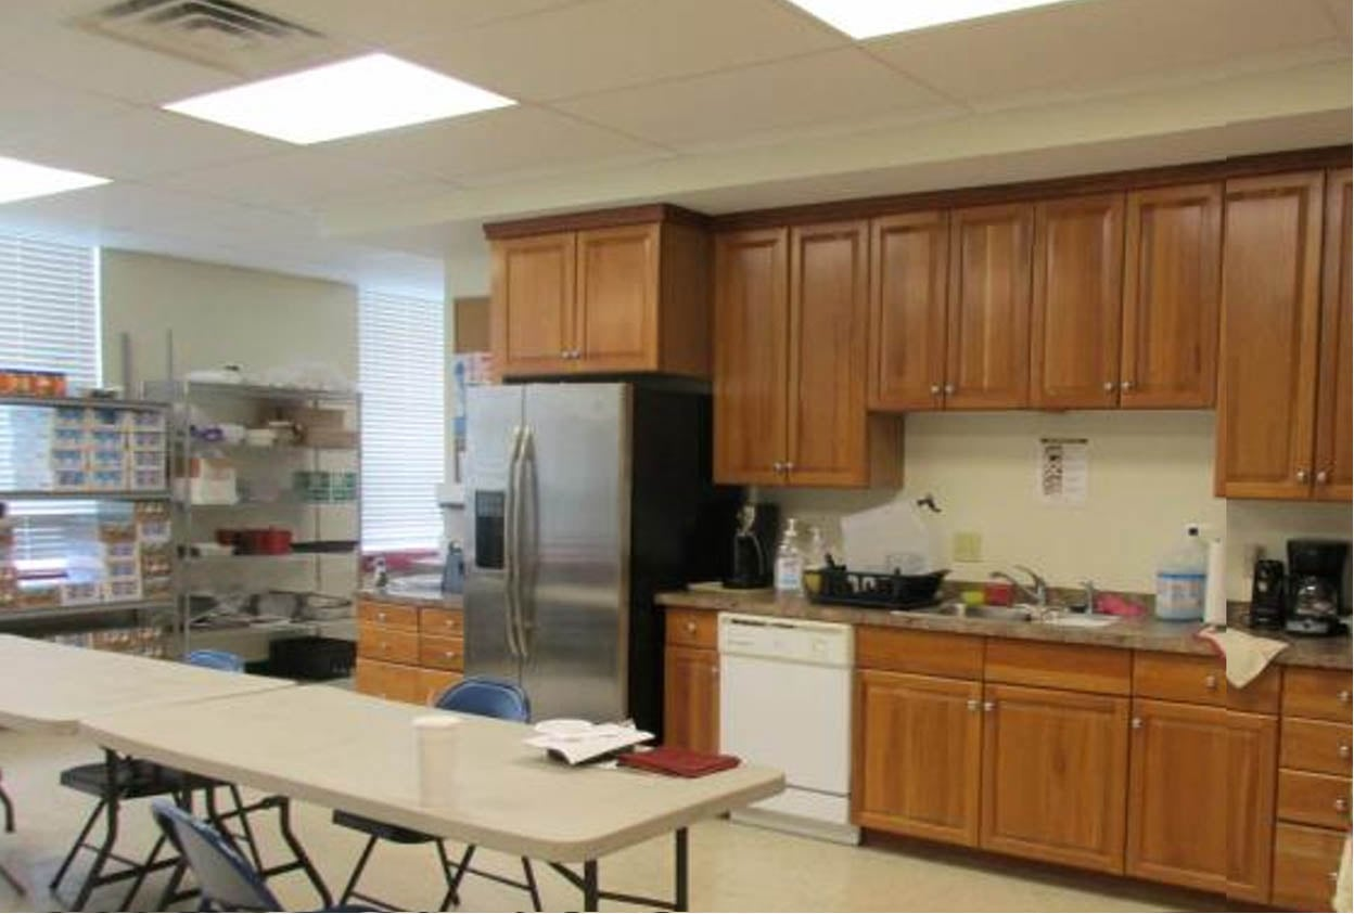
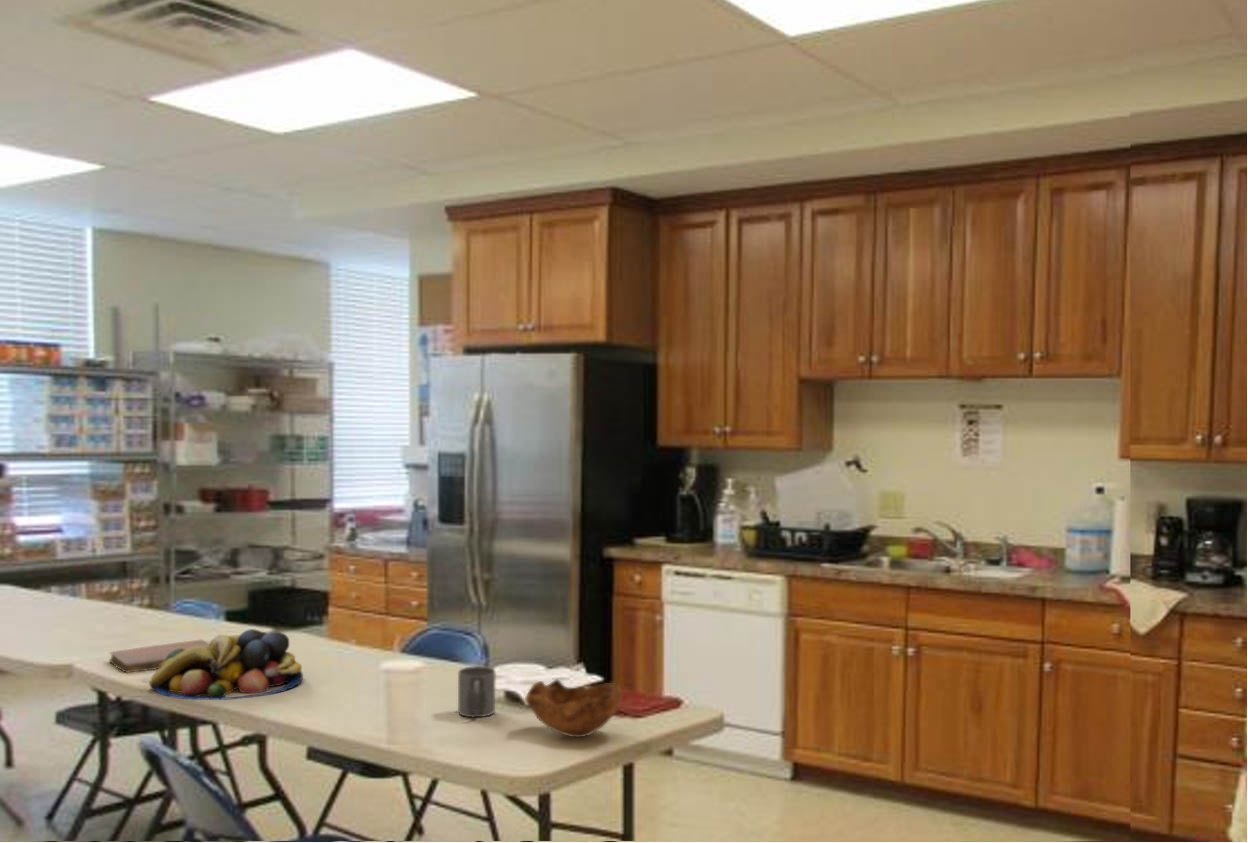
+ notebook [108,639,210,674]
+ mug [457,665,496,718]
+ bowl [524,678,623,738]
+ fruit bowl [148,628,304,701]
